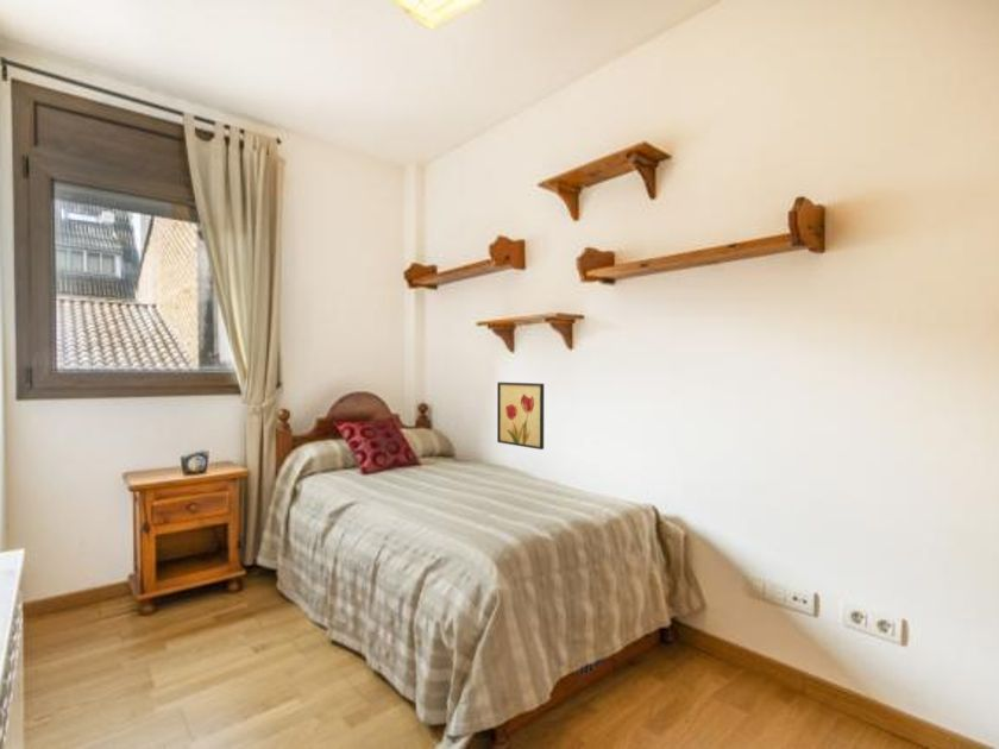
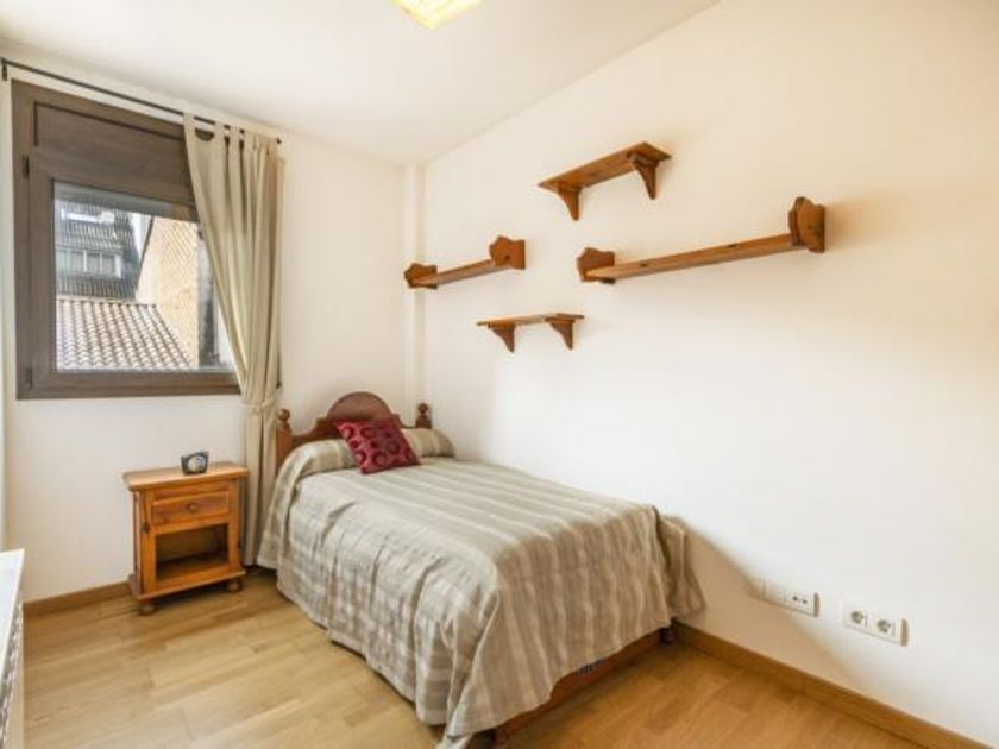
- wall art [496,382,545,451]
